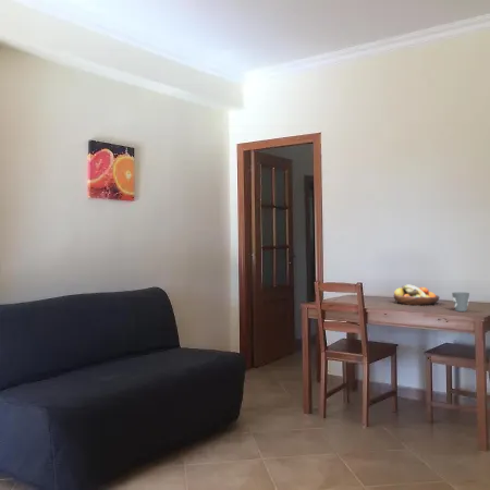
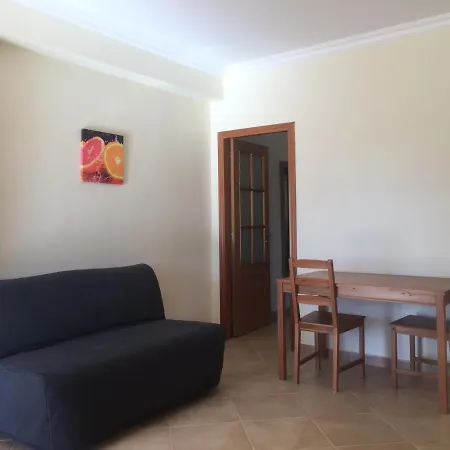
- mug [451,291,470,313]
- fruit bowl [393,283,440,306]
